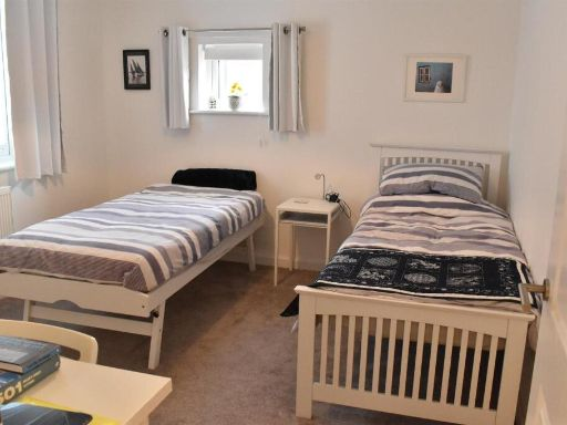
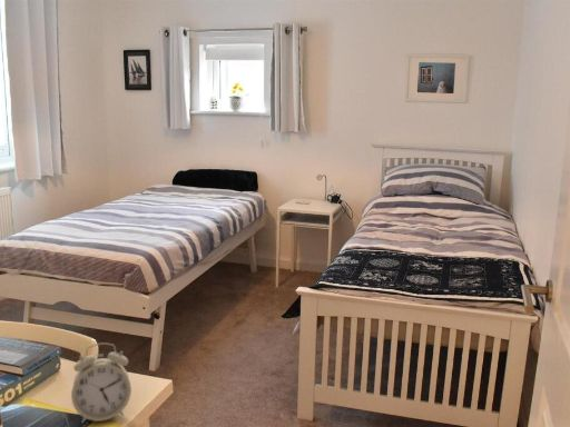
+ alarm clock [70,341,132,424]
